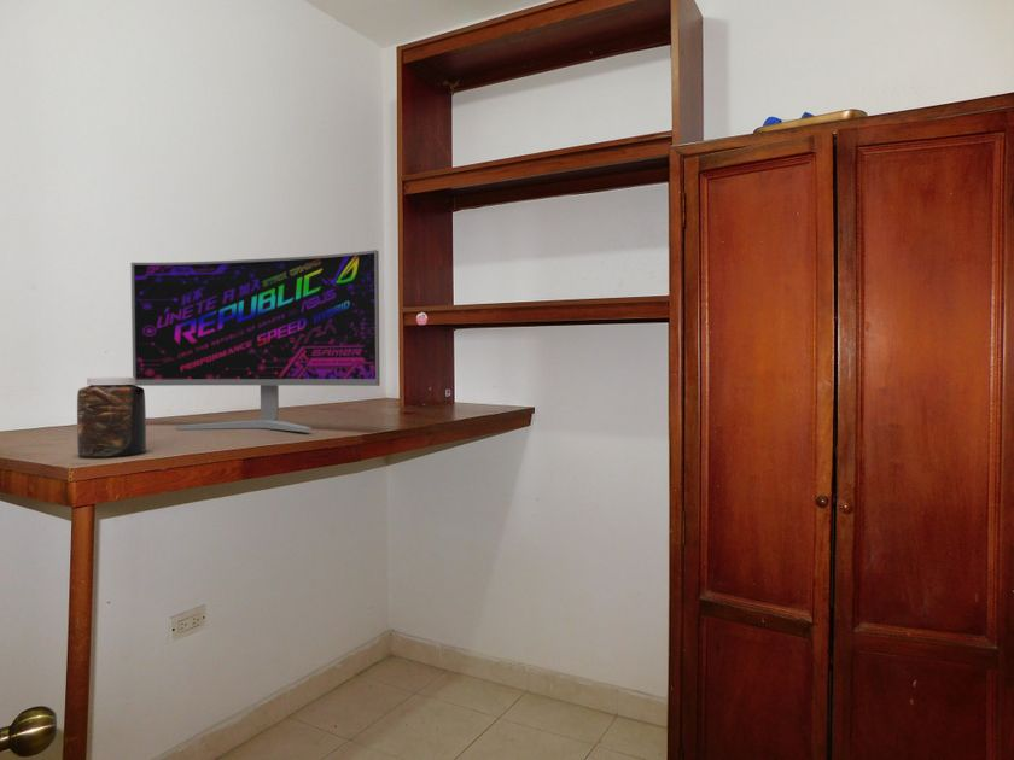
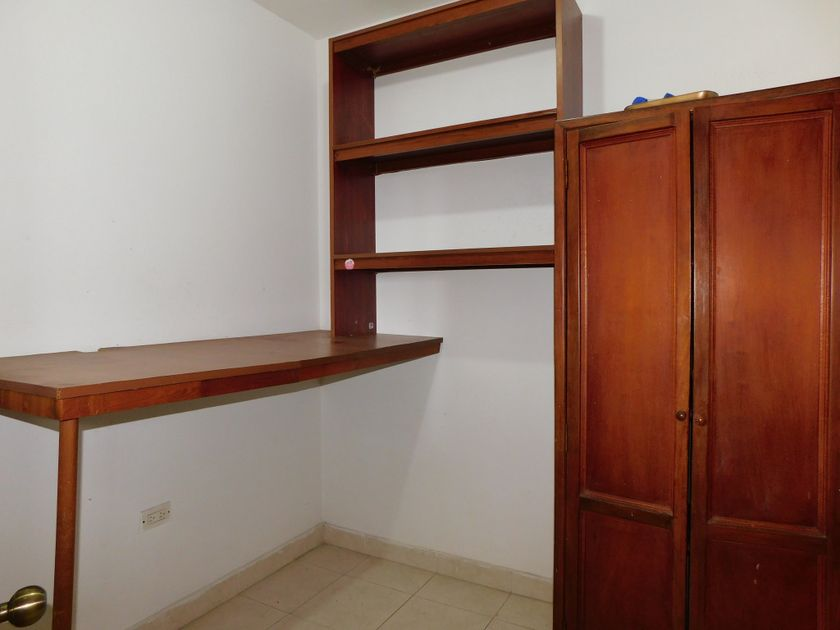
- jar [76,376,147,457]
- monitor [130,249,381,433]
